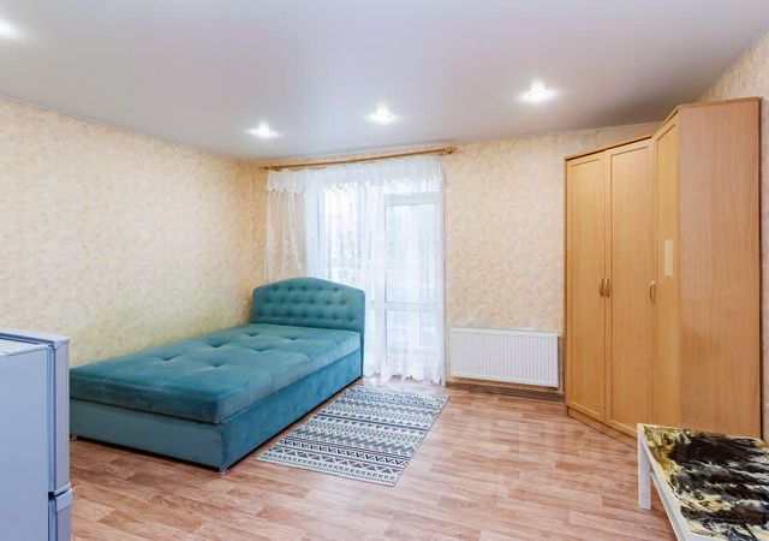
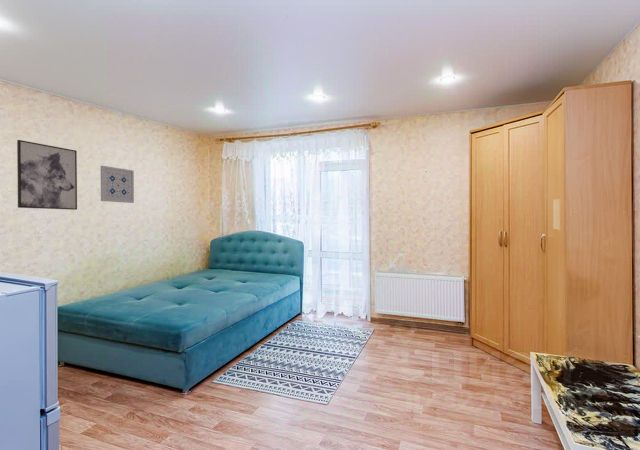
+ wall art [100,165,135,204]
+ wall art [16,139,78,211]
